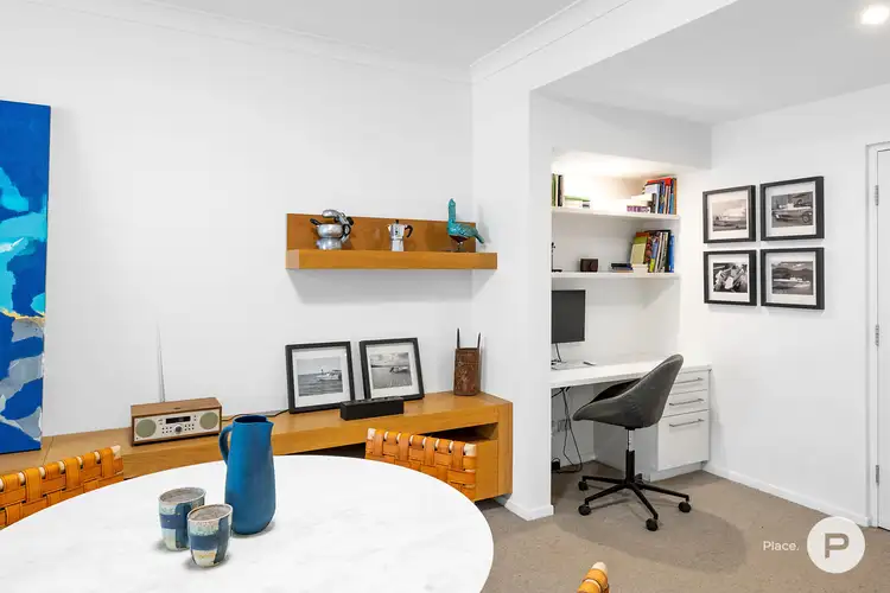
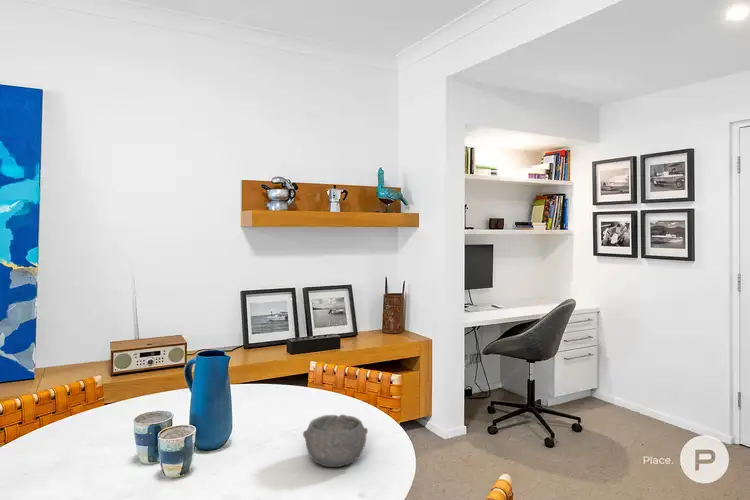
+ bowl [302,414,369,468]
